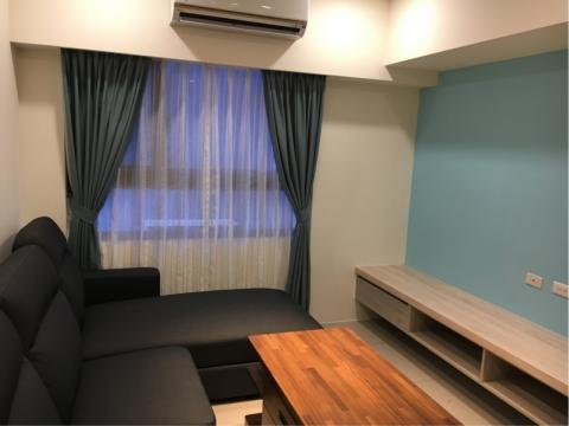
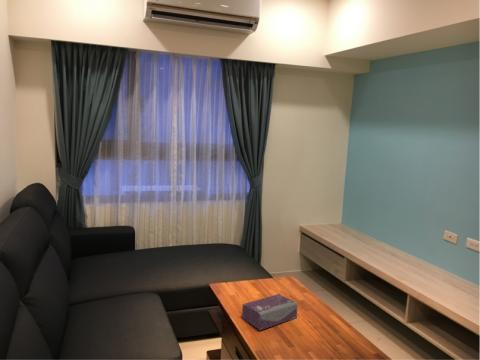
+ tissue box [241,293,299,331]
